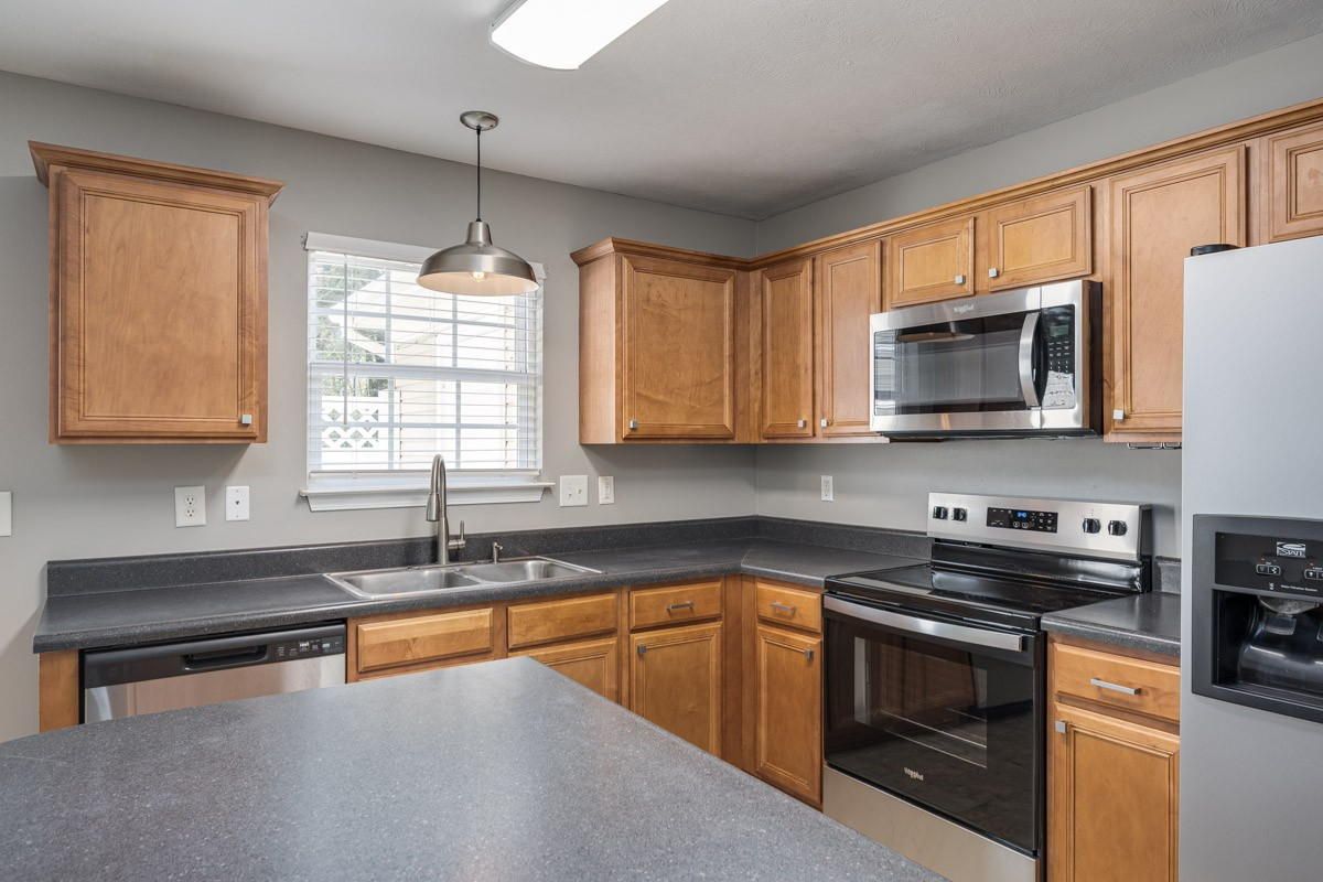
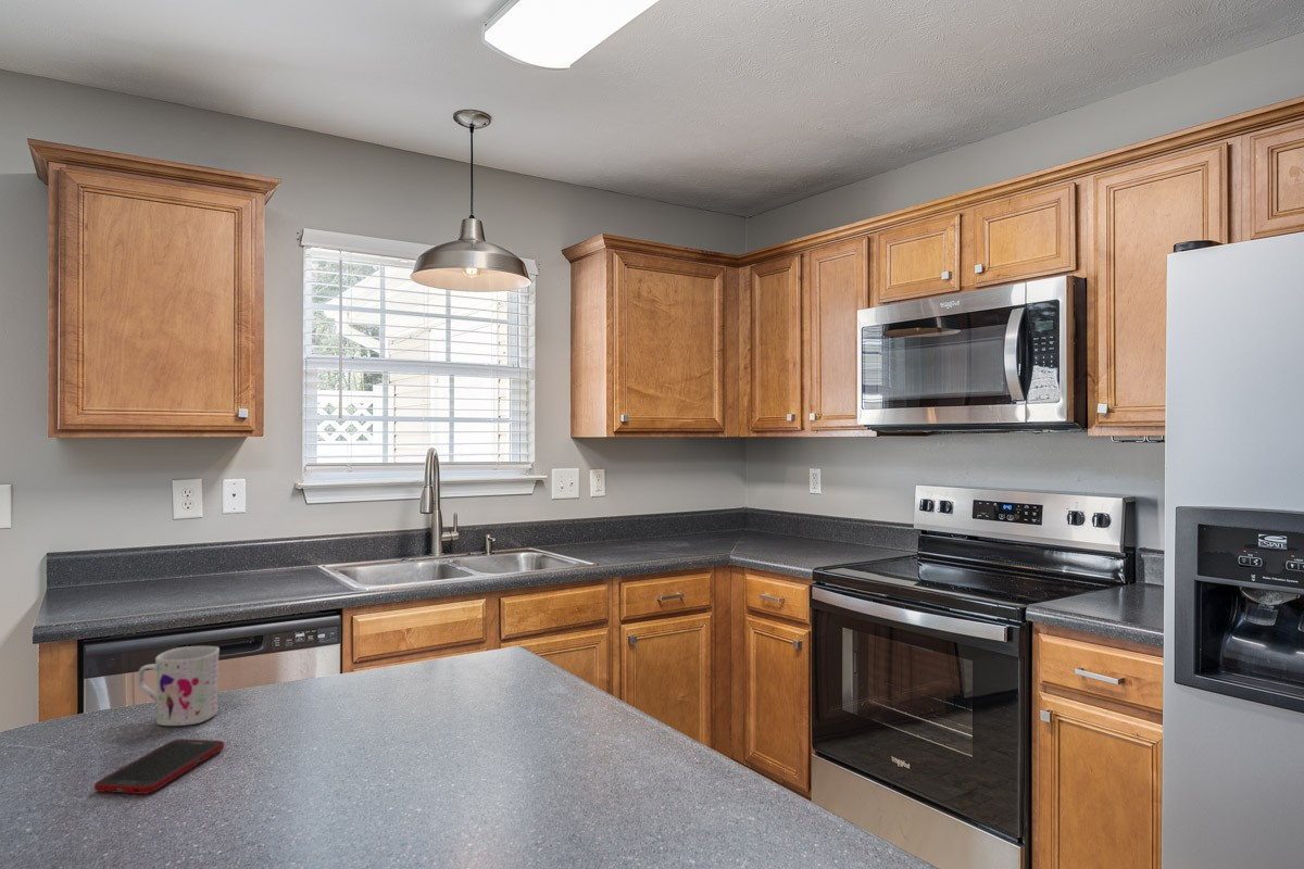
+ mug [137,645,221,727]
+ cell phone [93,738,225,795]
